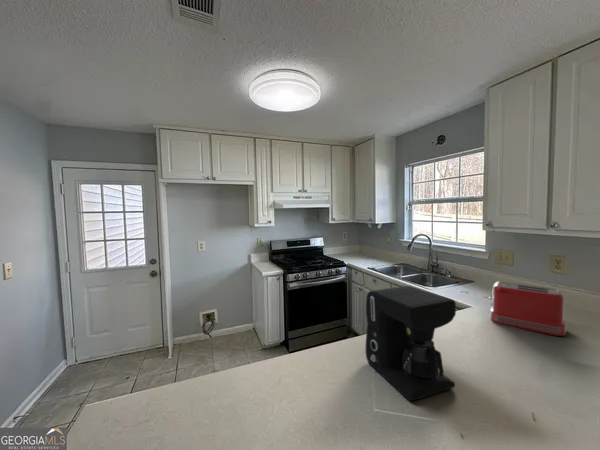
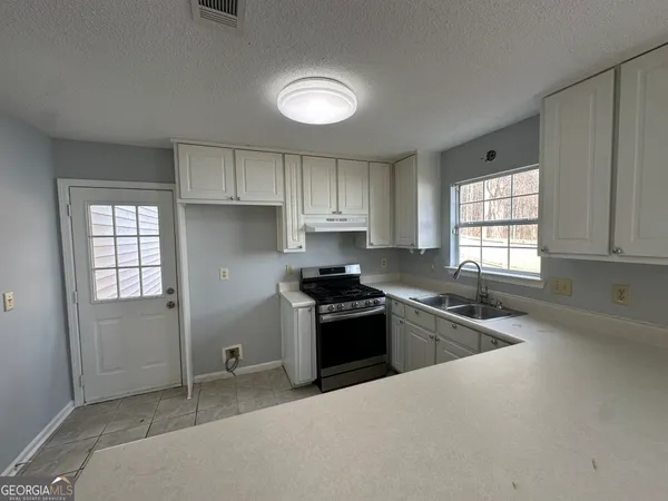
- coffee maker [365,285,457,402]
- toaster [488,281,567,337]
